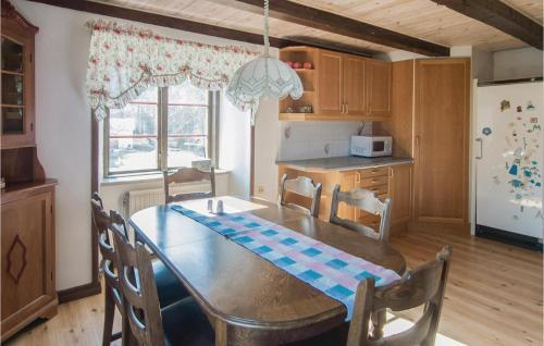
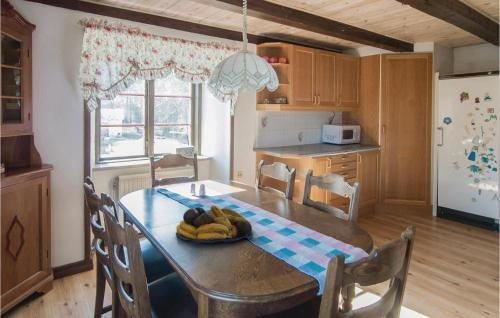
+ fruit bowl [175,204,254,244]
